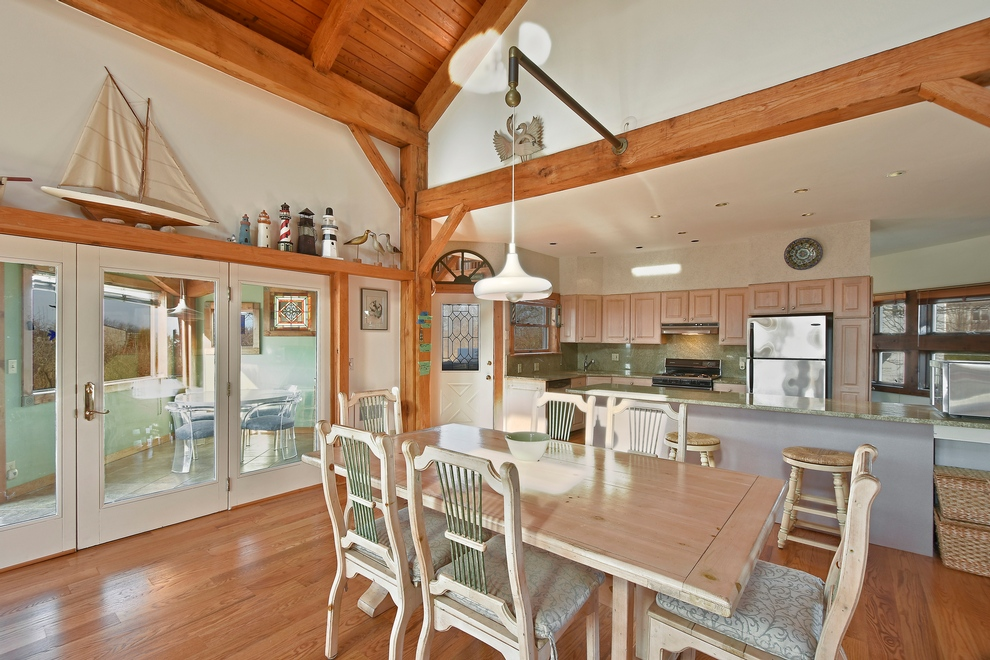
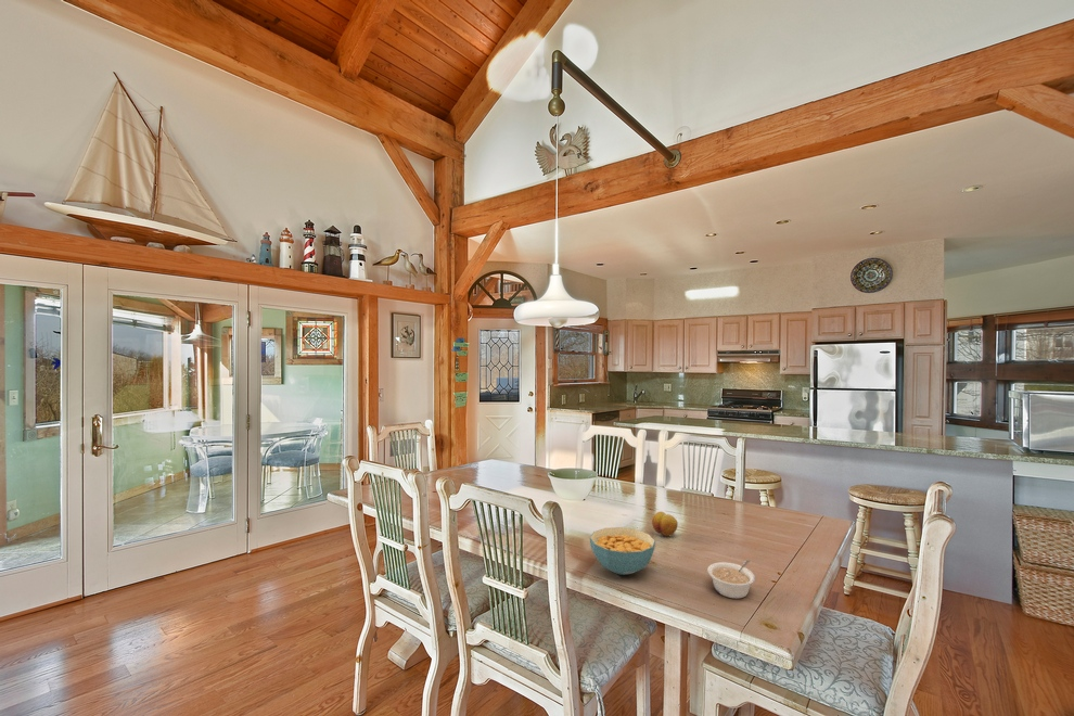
+ fruit [651,511,679,537]
+ cereal bowl [589,526,656,576]
+ legume [706,559,756,600]
